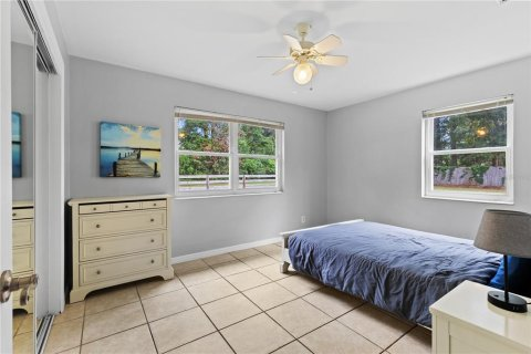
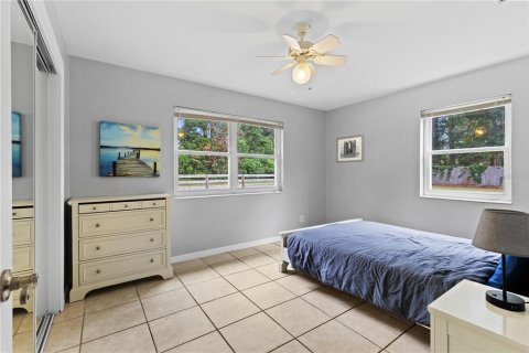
+ wall art [335,133,365,164]
